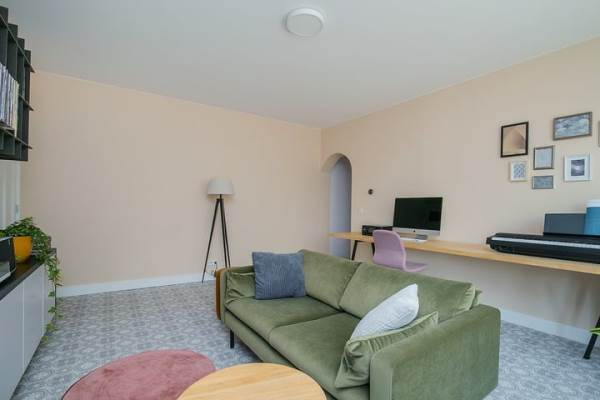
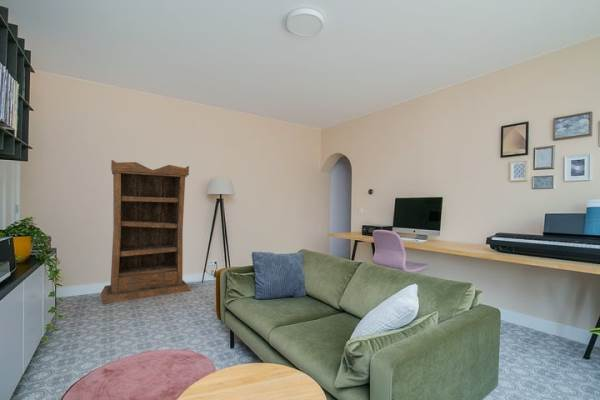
+ bookshelf [100,159,192,305]
